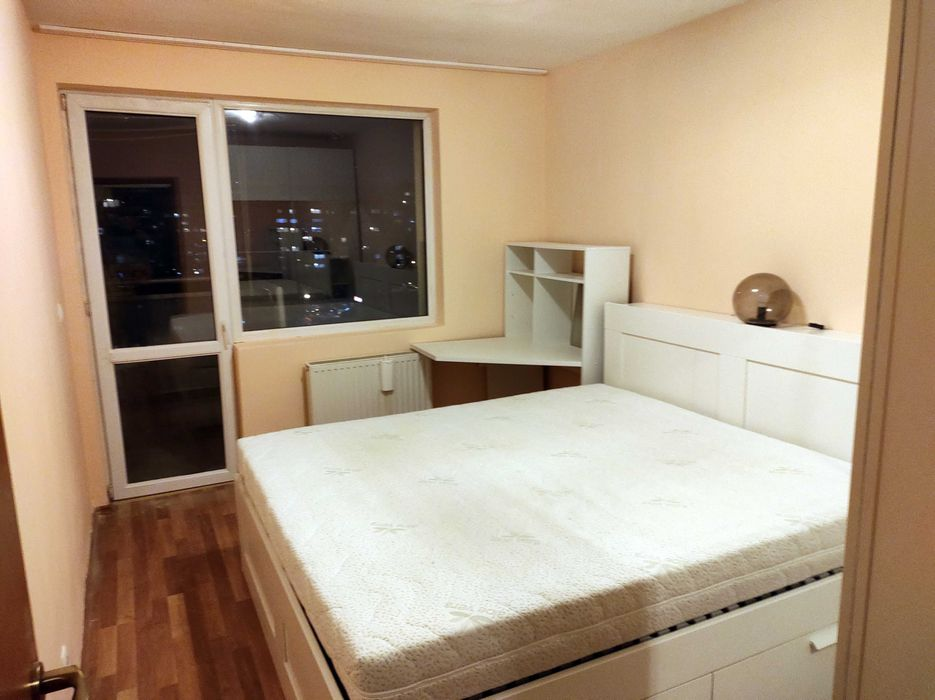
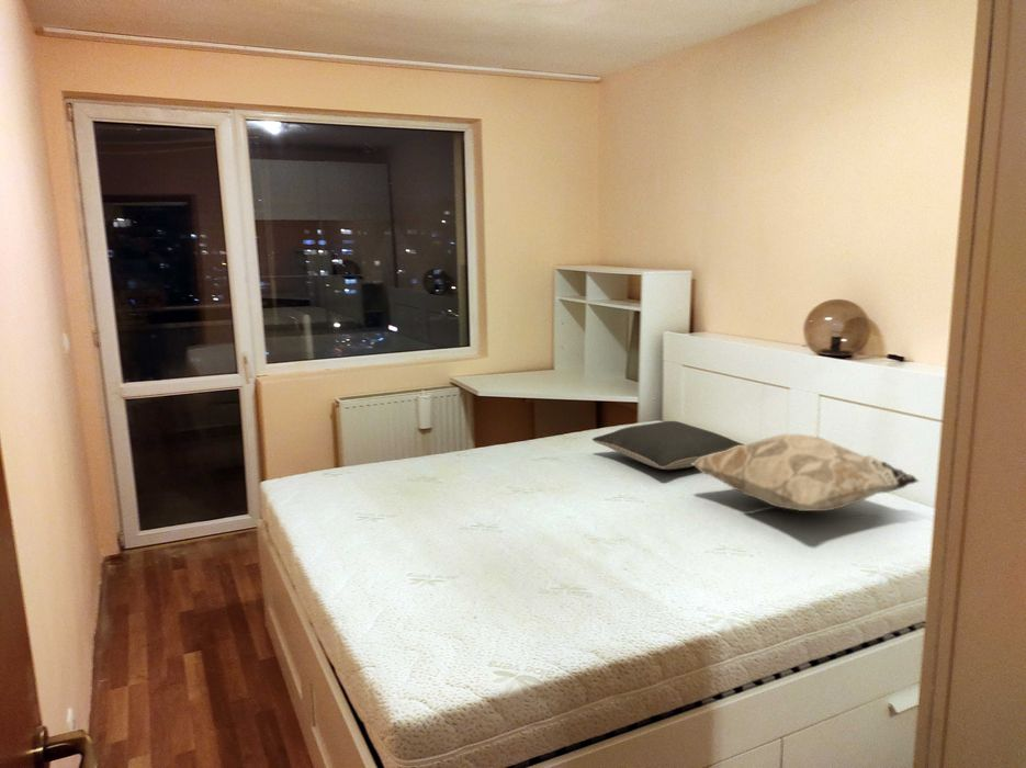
+ pillow [591,420,745,471]
+ decorative pillow [691,433,921,512]
